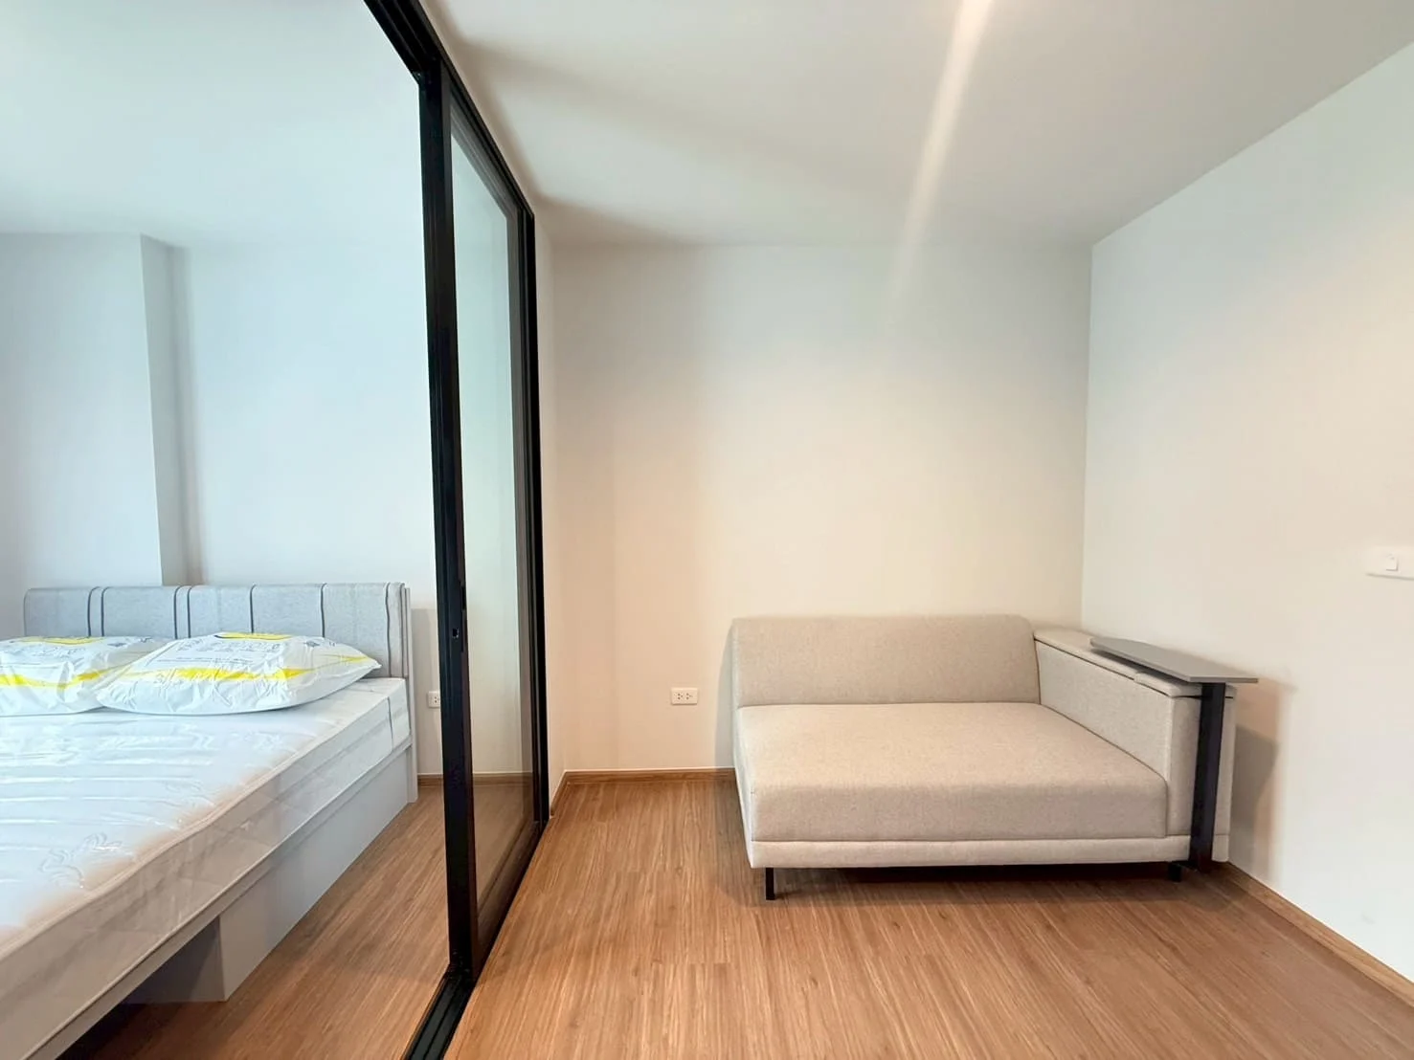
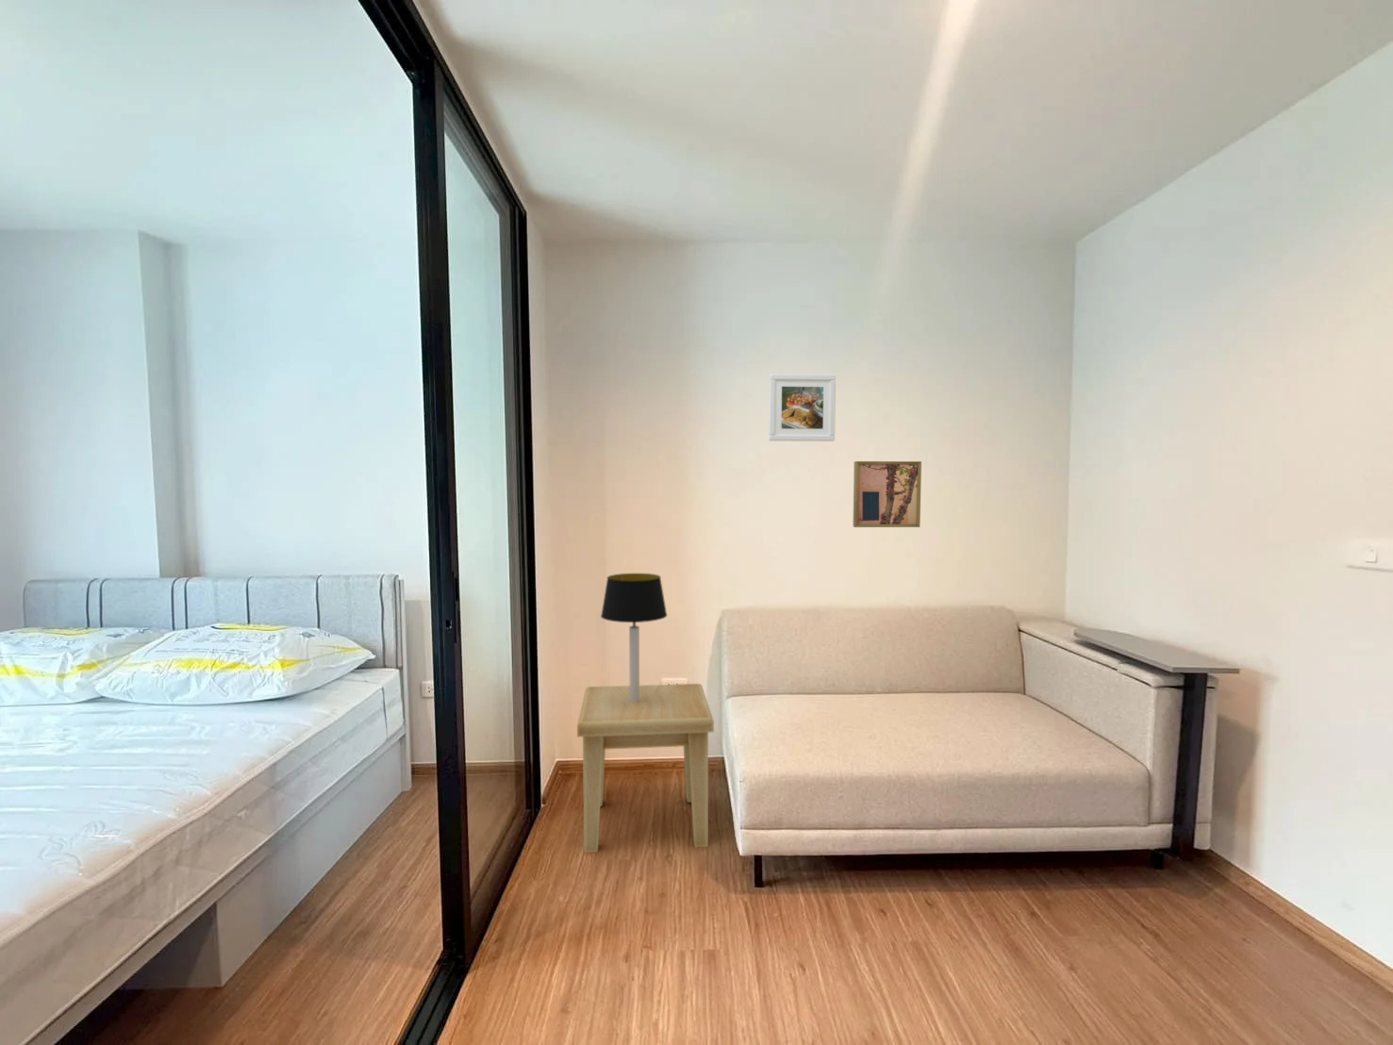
+ wall art [853,460,922,528]
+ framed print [767,373,836,442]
+ side table [576,683,715,854]
+ table lamp [599,573,667,703]
